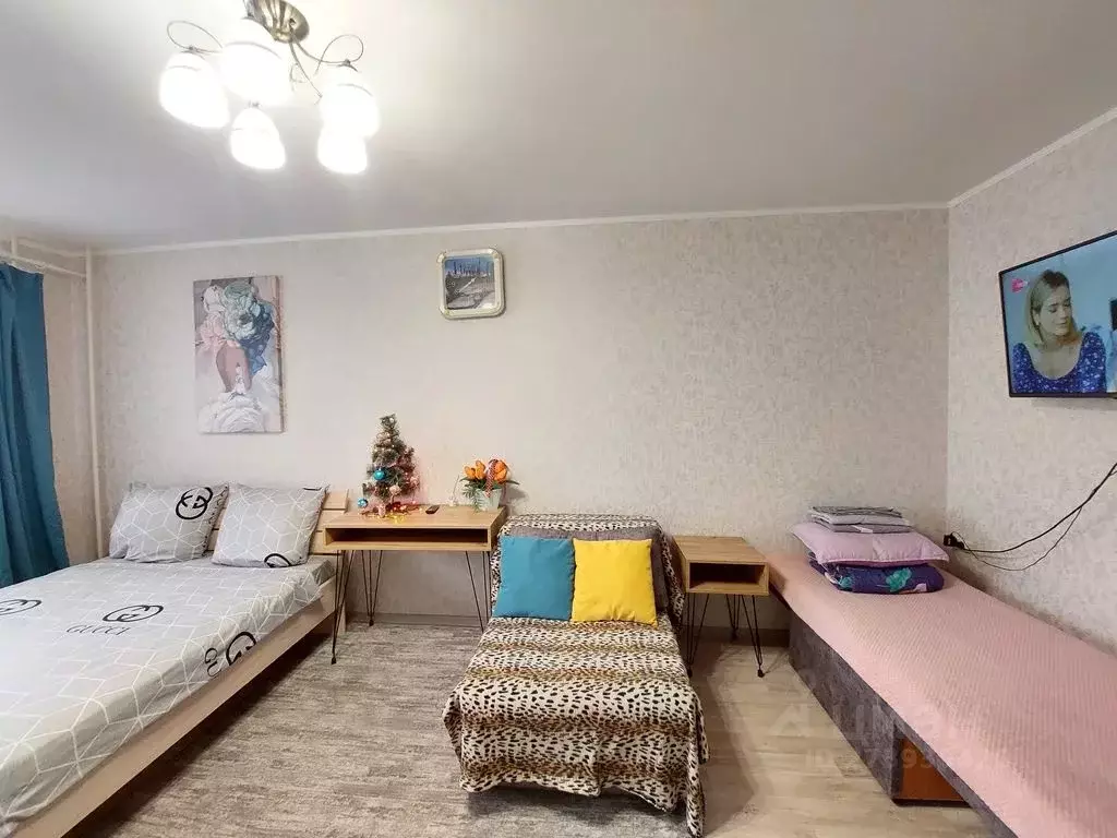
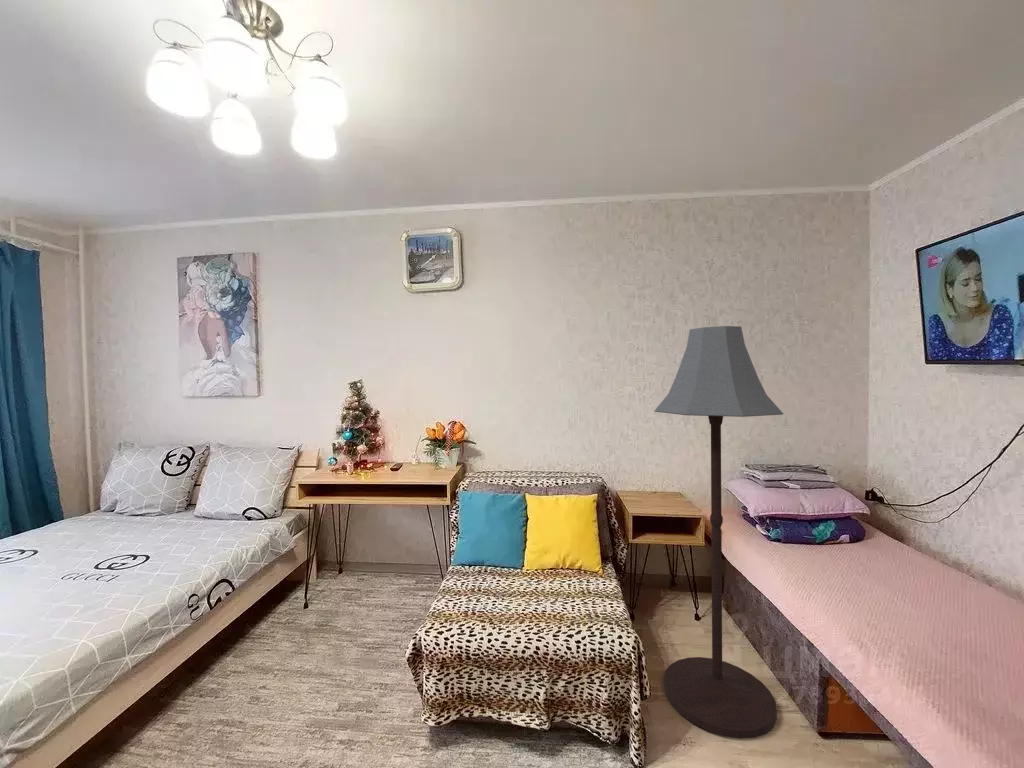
+ floor lamp [653,325,784,739]
